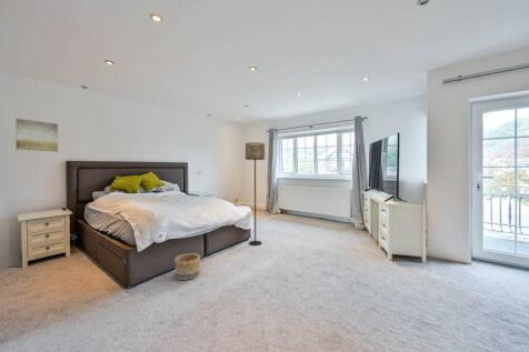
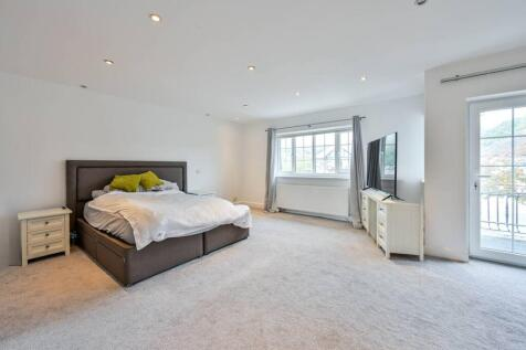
- basket [173,252,201,281]
- floor lamp [244,141,266,247]
- wall art [14,118,59,153]
